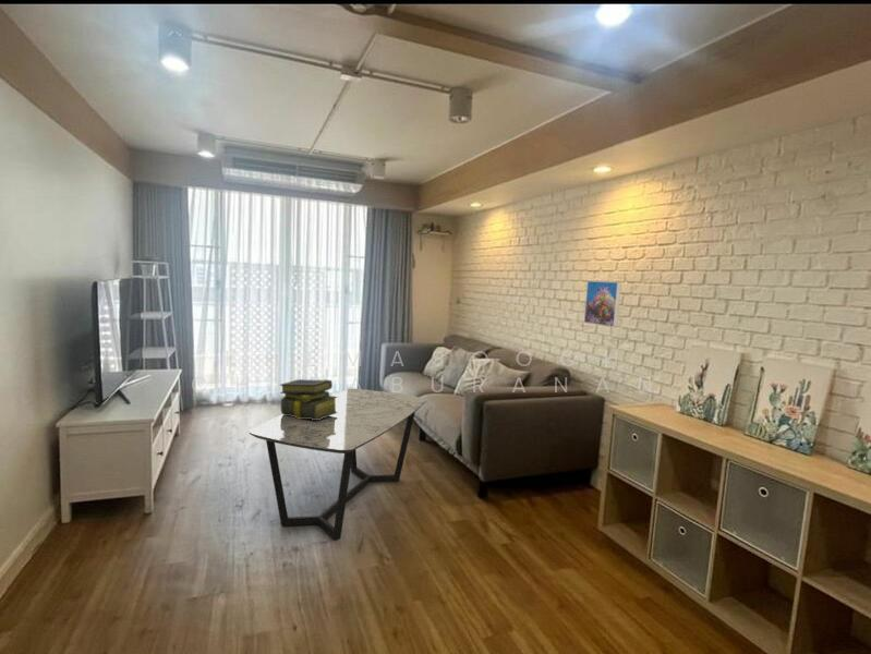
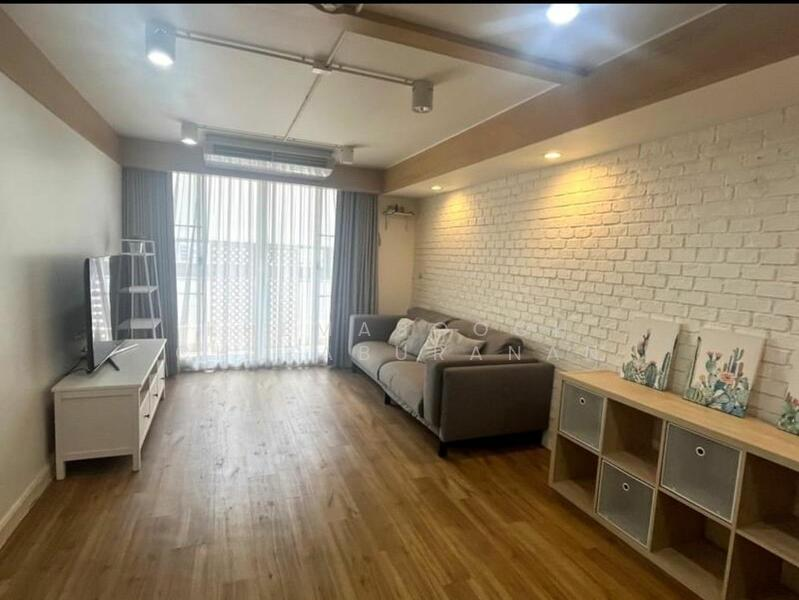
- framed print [583,280,622,328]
- coffee table [249,388,427,541]
- stack of books [279,378,338,420]
